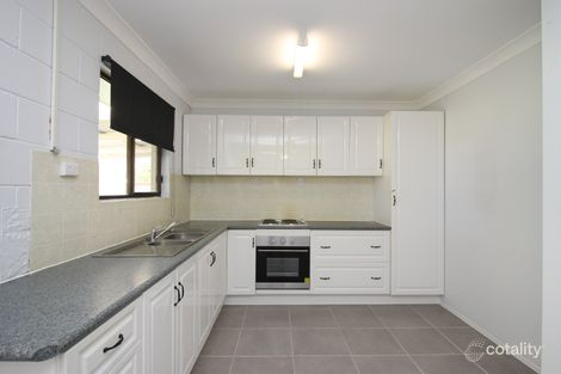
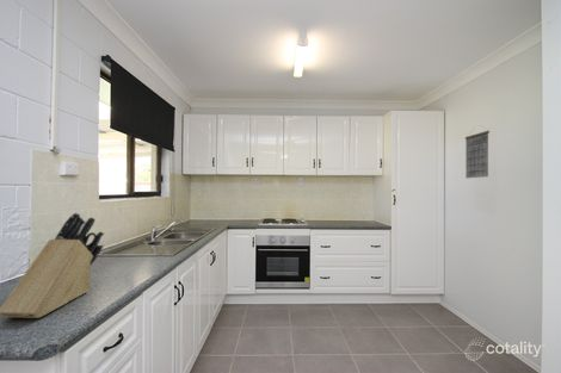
+ knife block [0,212,105,319]
+ calendar [464,125,491,180]
